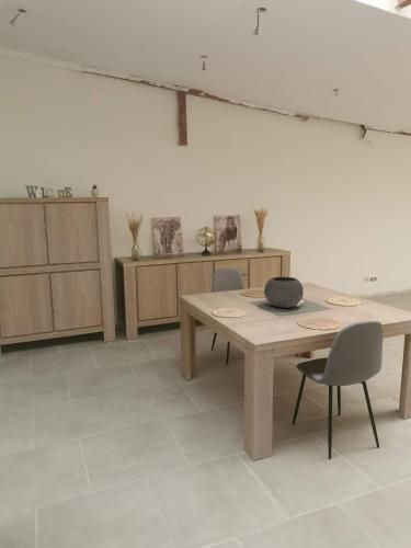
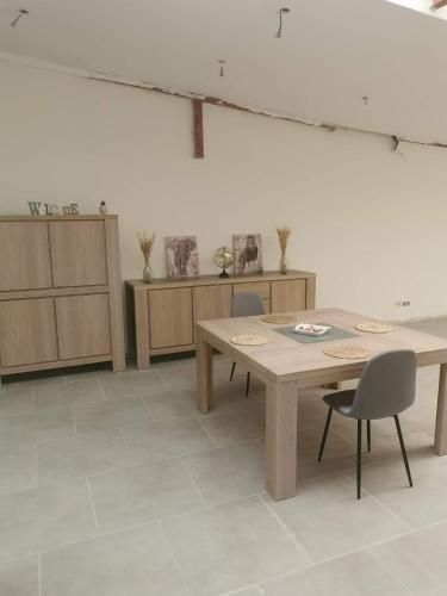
- bowl [263,276,305,309]
